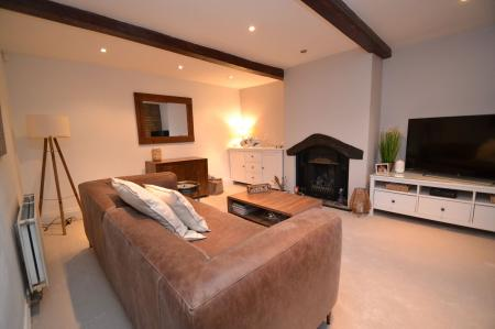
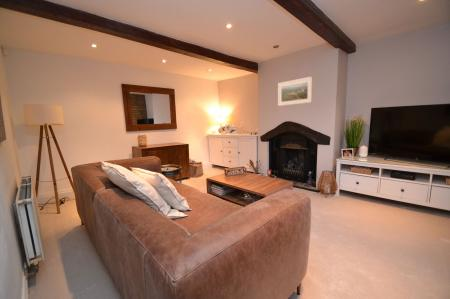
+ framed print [277,76,313,107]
